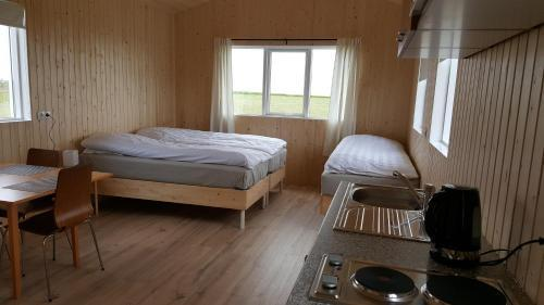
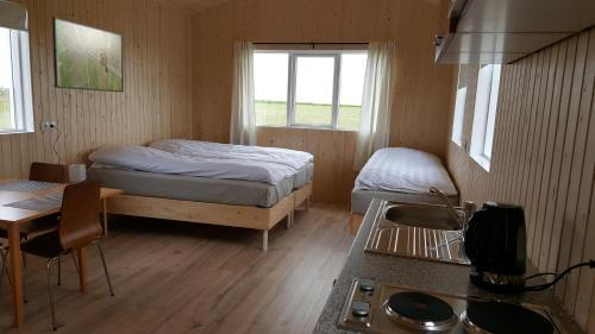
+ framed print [51,15,125,94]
